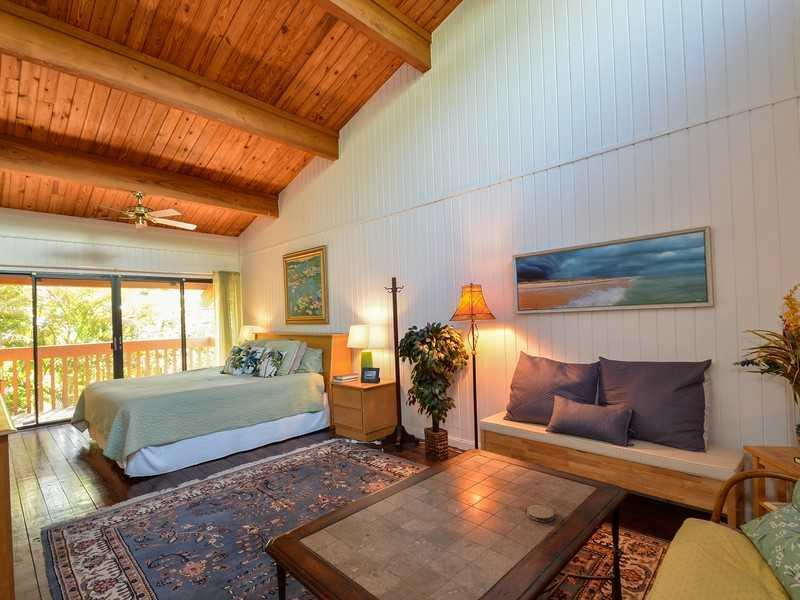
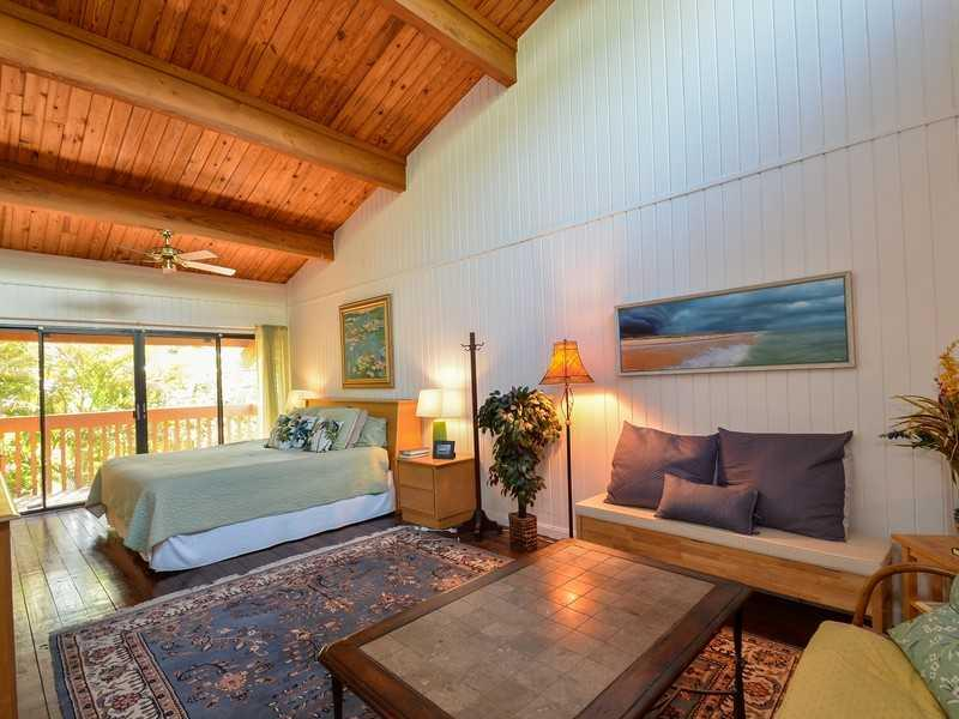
- coaster [526,504,555,523]
